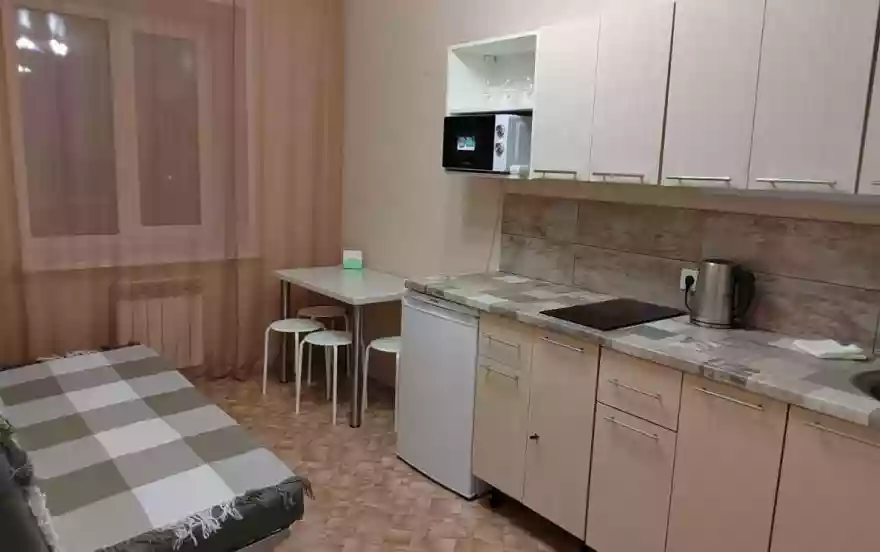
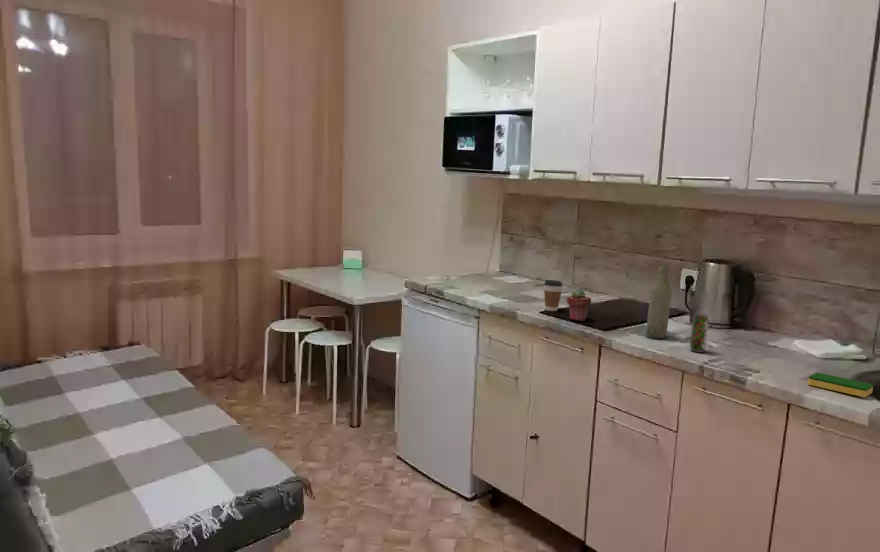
+ bottle [645,264,673,340]
+ potted succulent [566,287,592,322]
+ beverage can [689,312,710,353]
+ dish sponge [807,372,874,398]
+ coffee cup [543,279,564,312]
